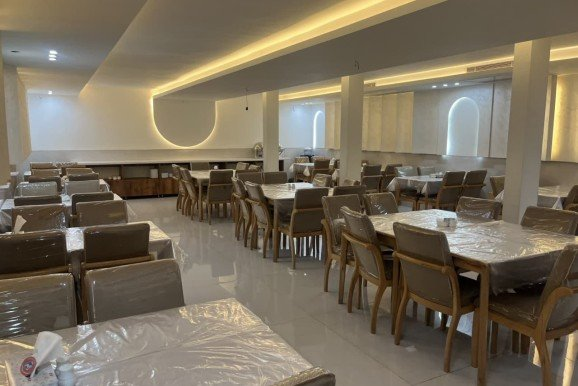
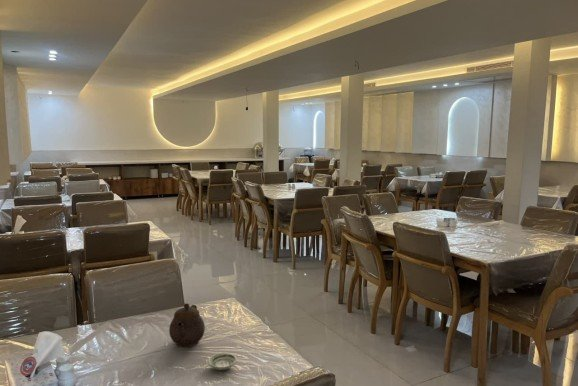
+ teapot [168,302,206,348]
+ saucer [207,352,237,371]
